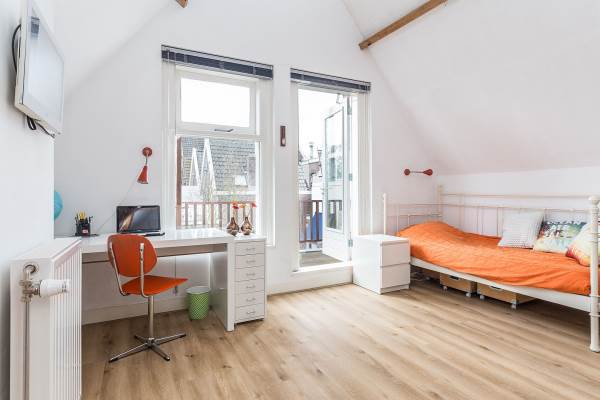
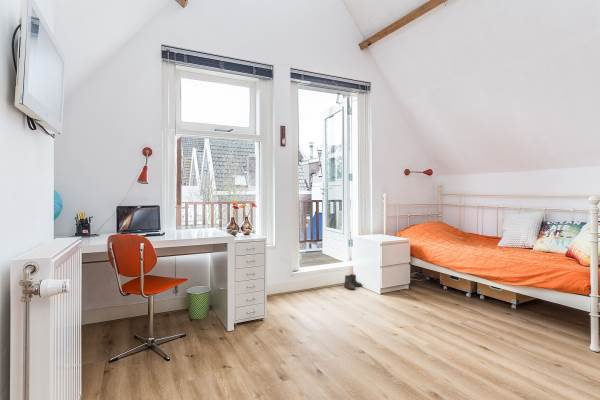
+ boots [343,273,363,291]
